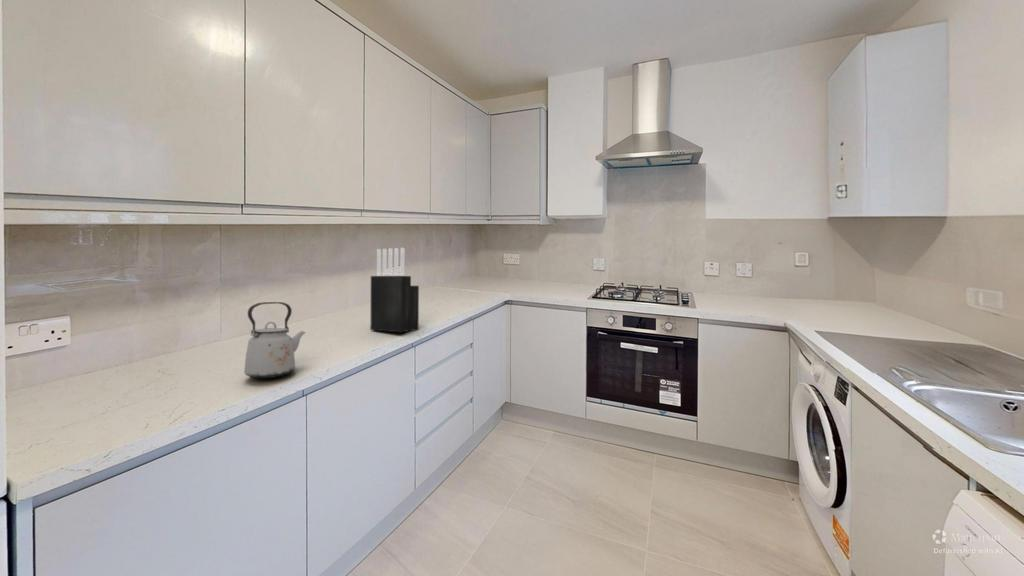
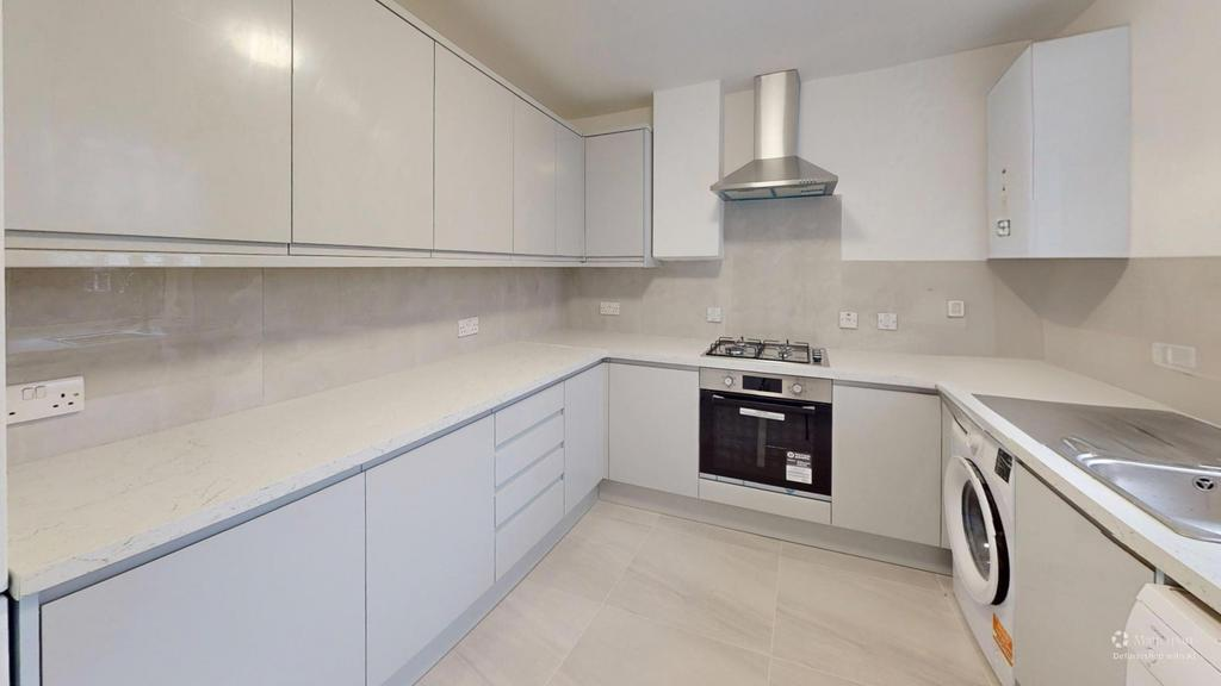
- kettle [243,301,306,379]
- knife block [369,247,420,333]
